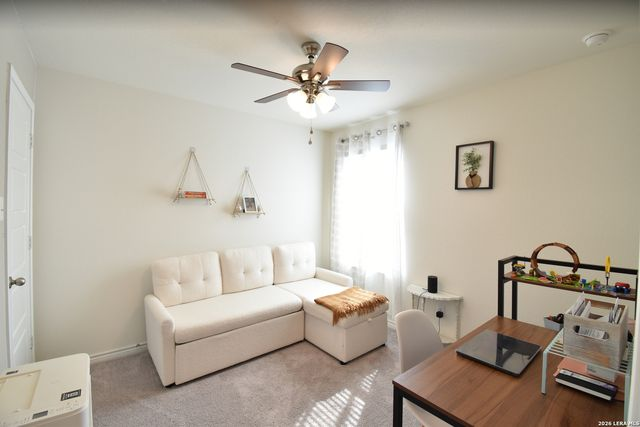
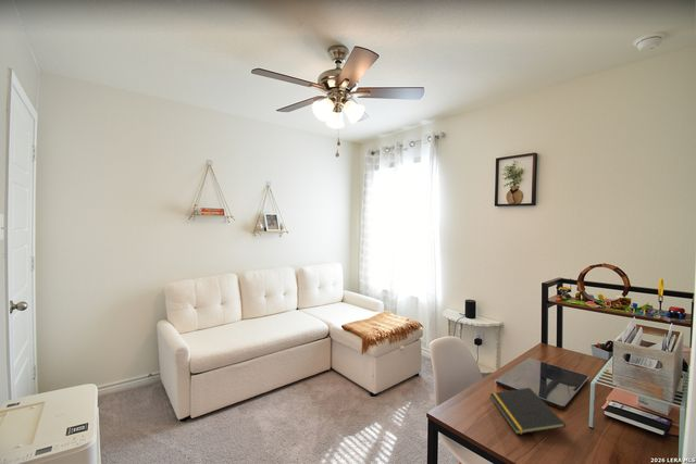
+ notepad [488,387,567,436]
